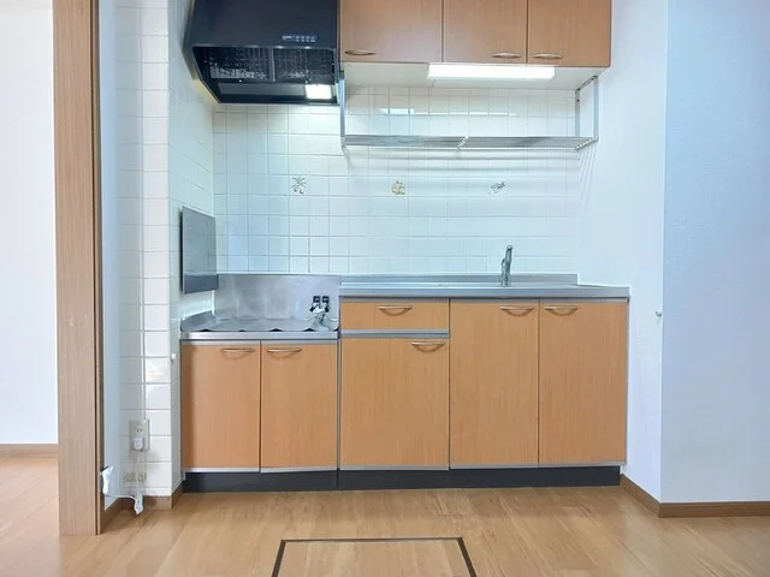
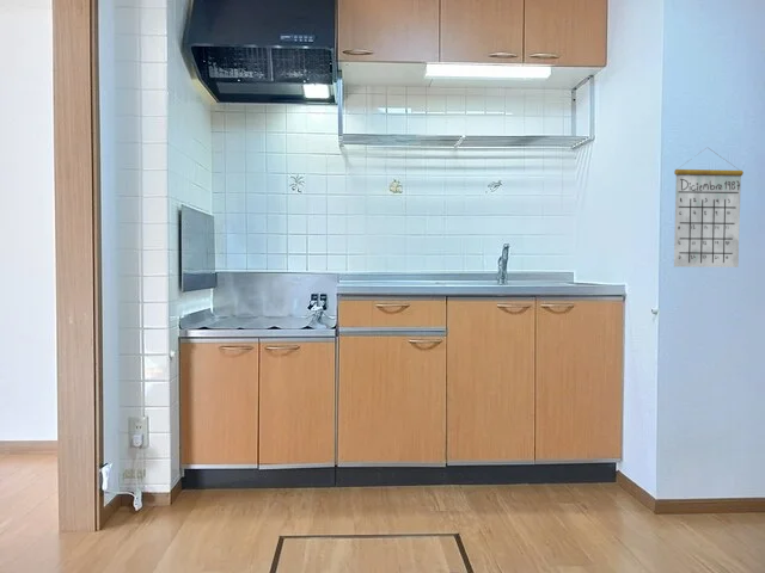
+ calendar [673,147,745,269]
